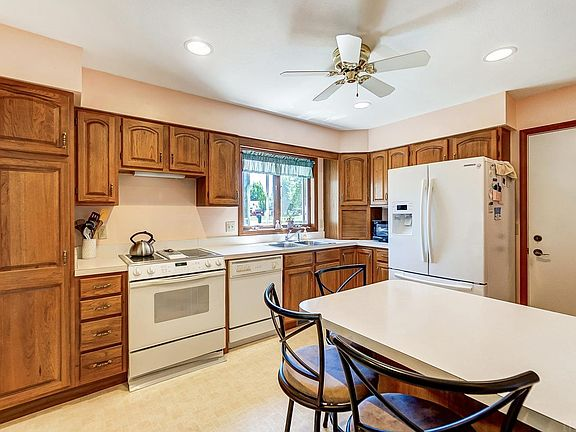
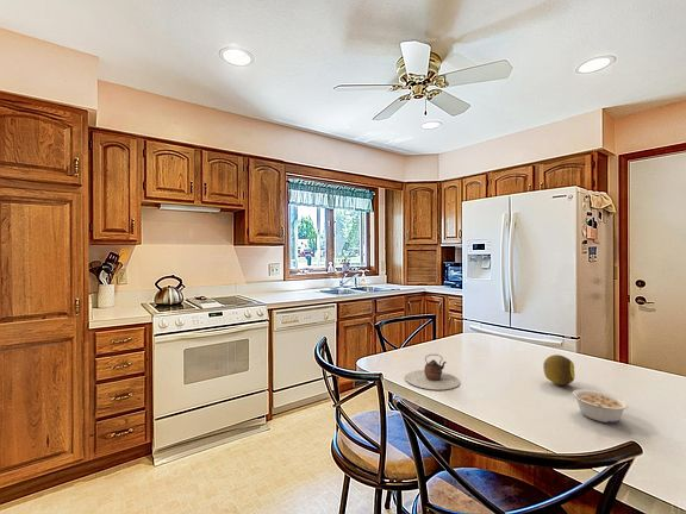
+ legume [572,388,630,425]
+ teapot [404,353,461,390]
+ fruit [542,353,576,387]
